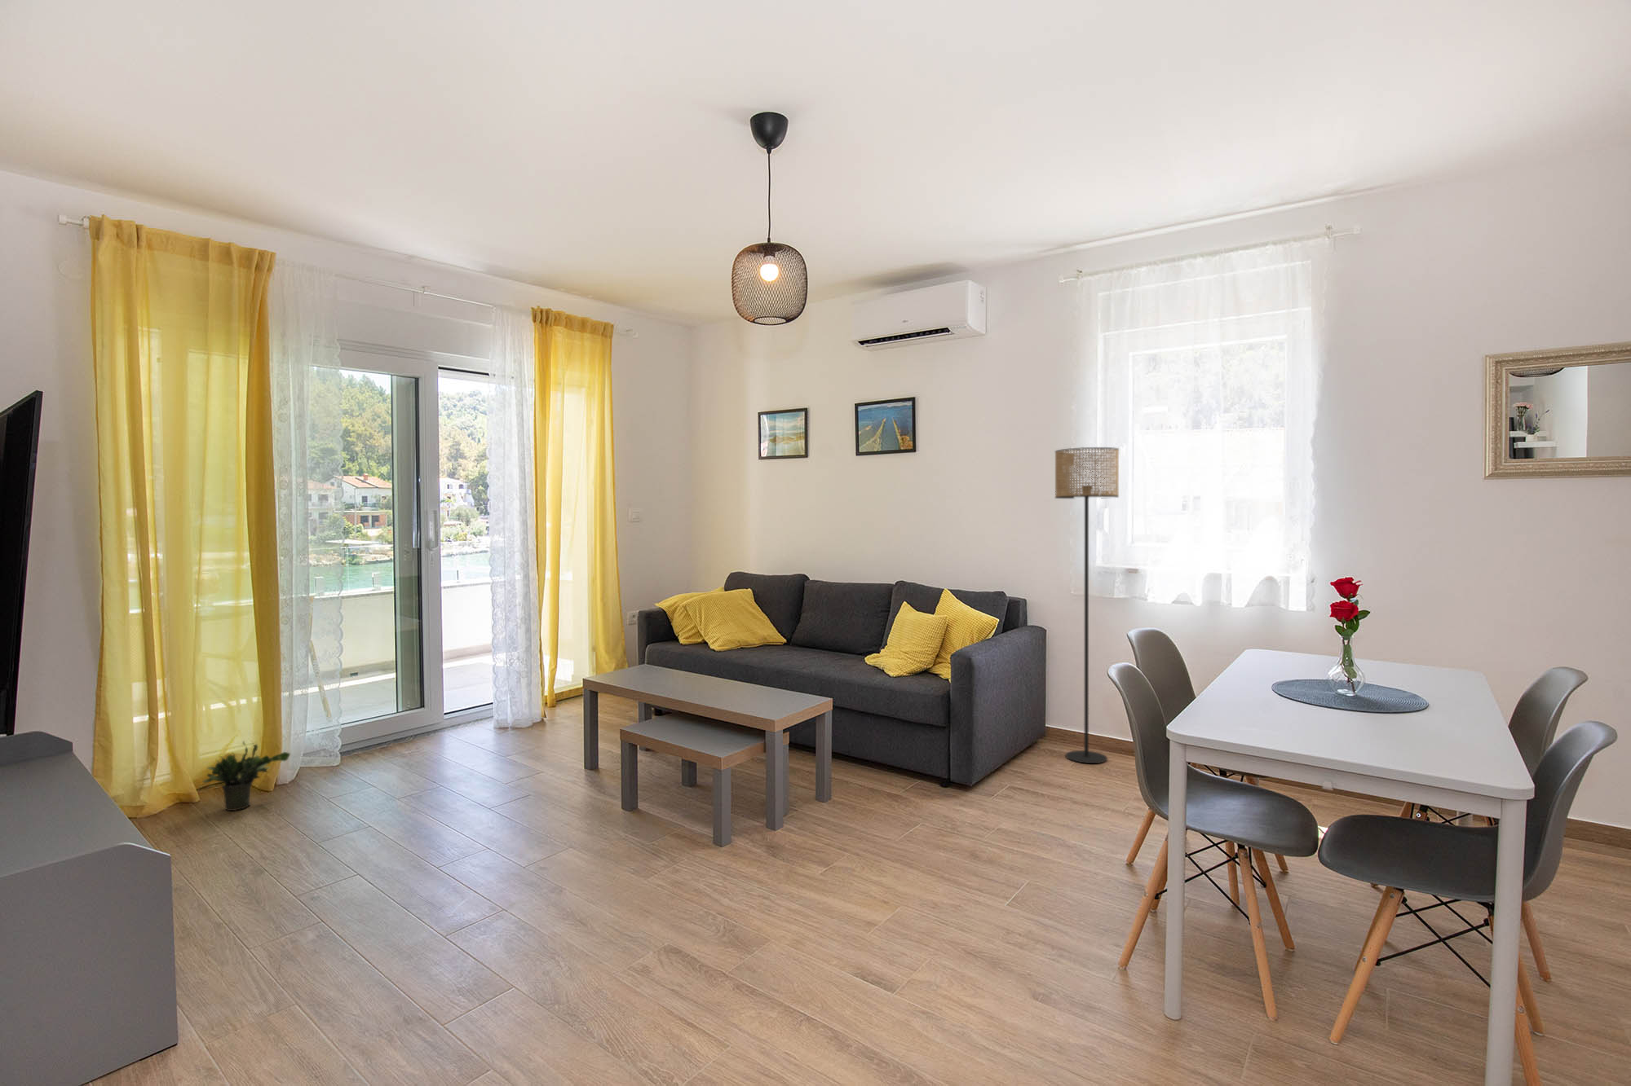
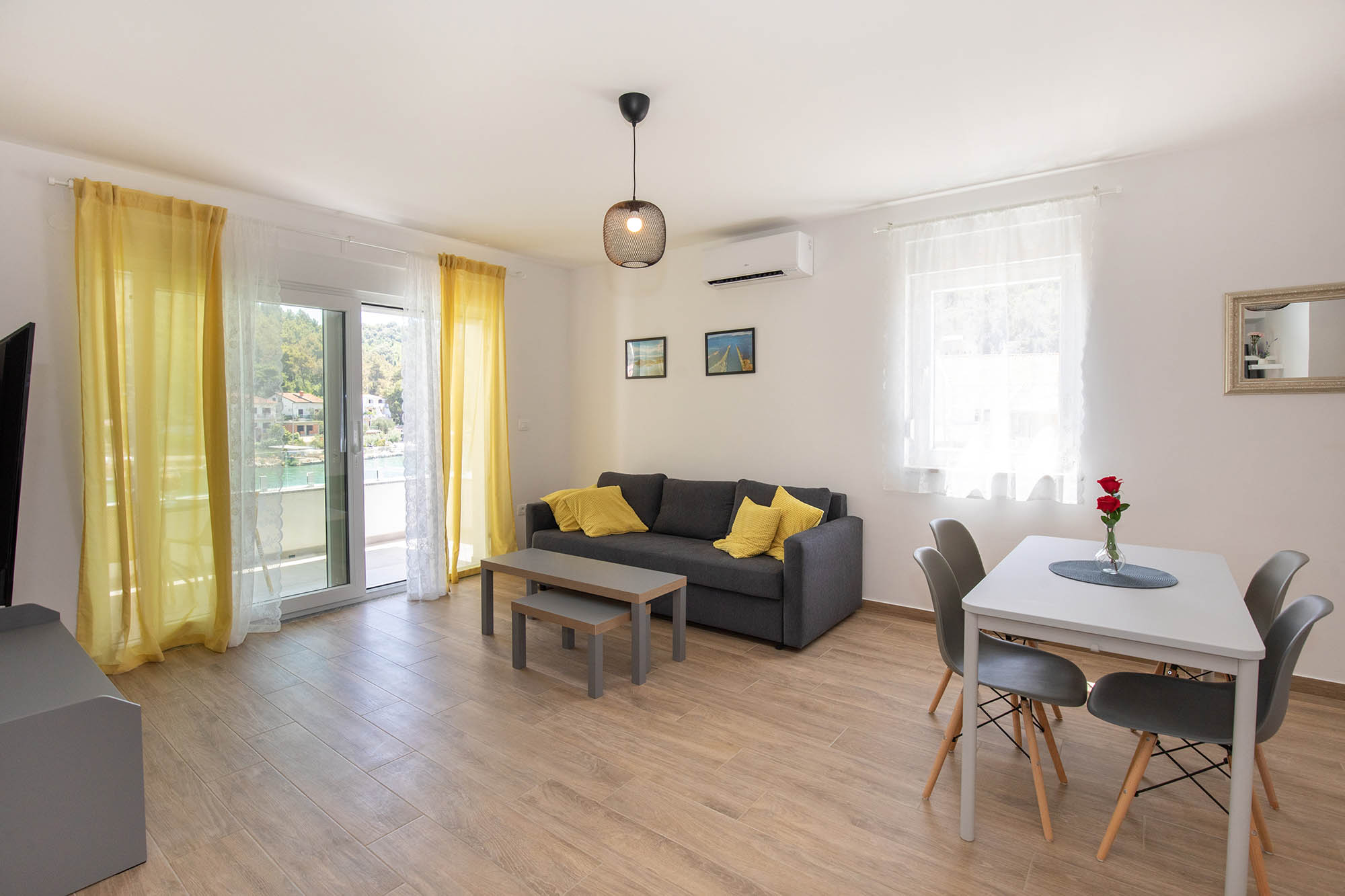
- potted plant [201,739,291,811]
- floor lamp [1055,446,1119,764]
